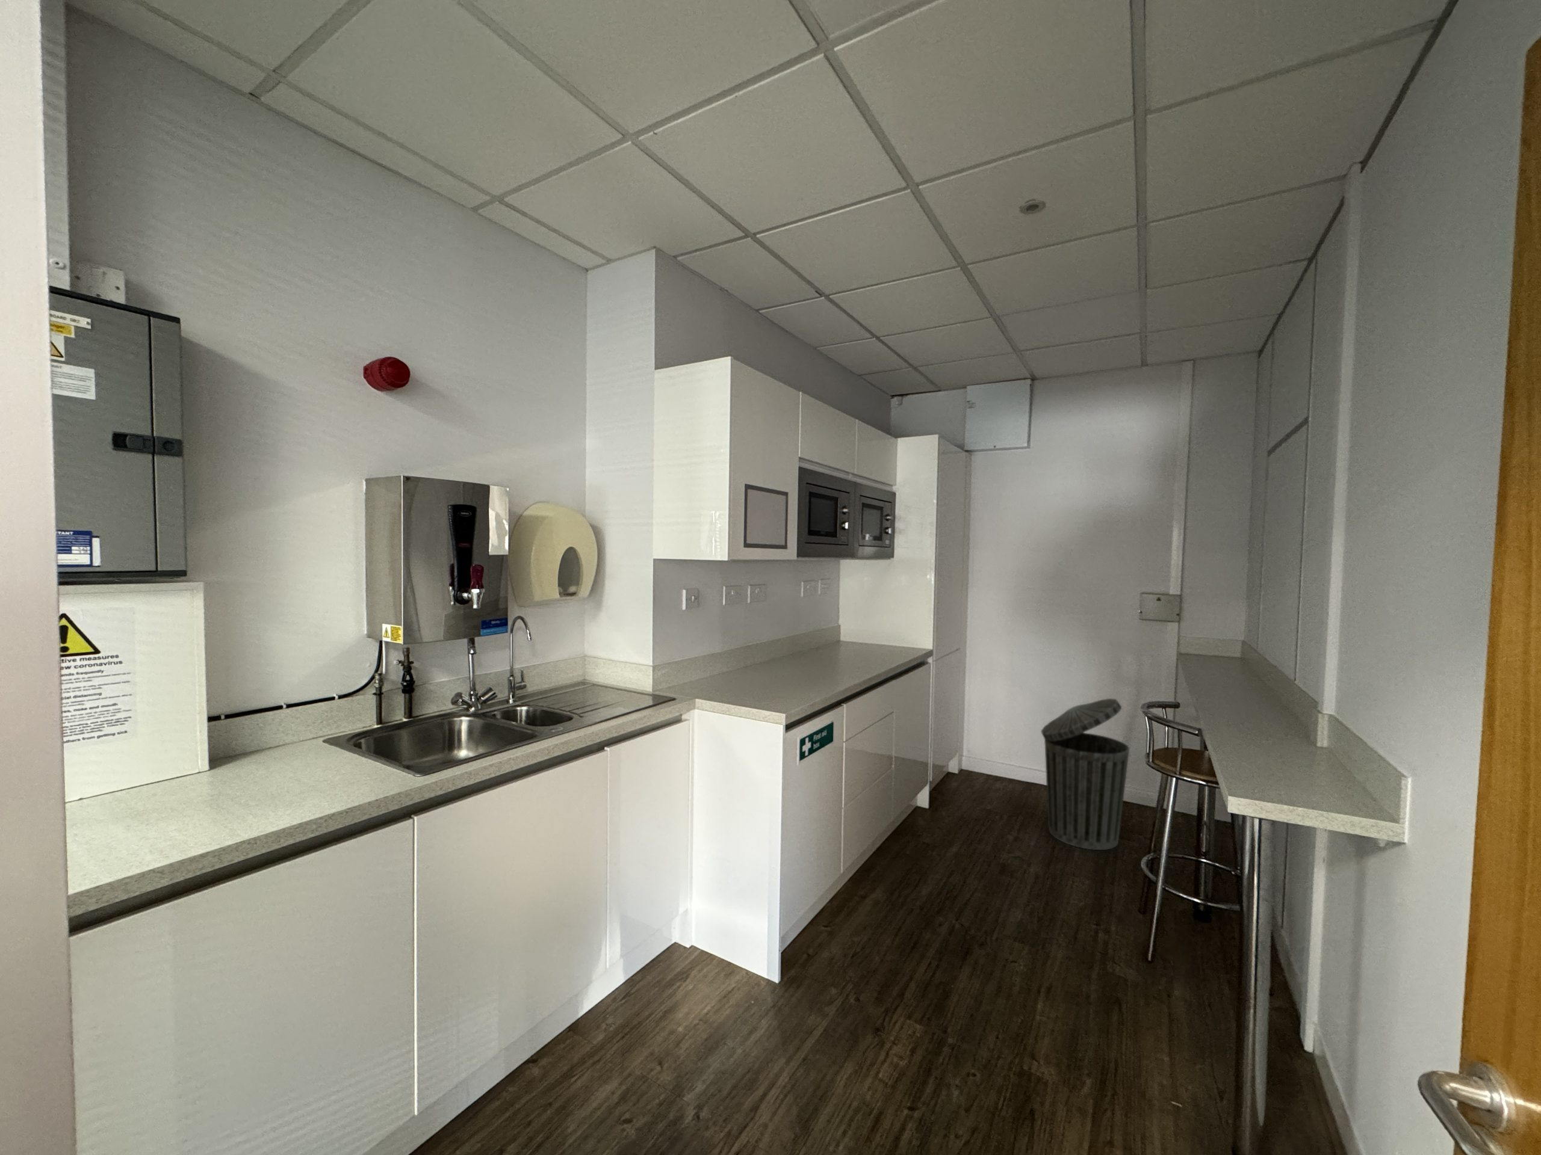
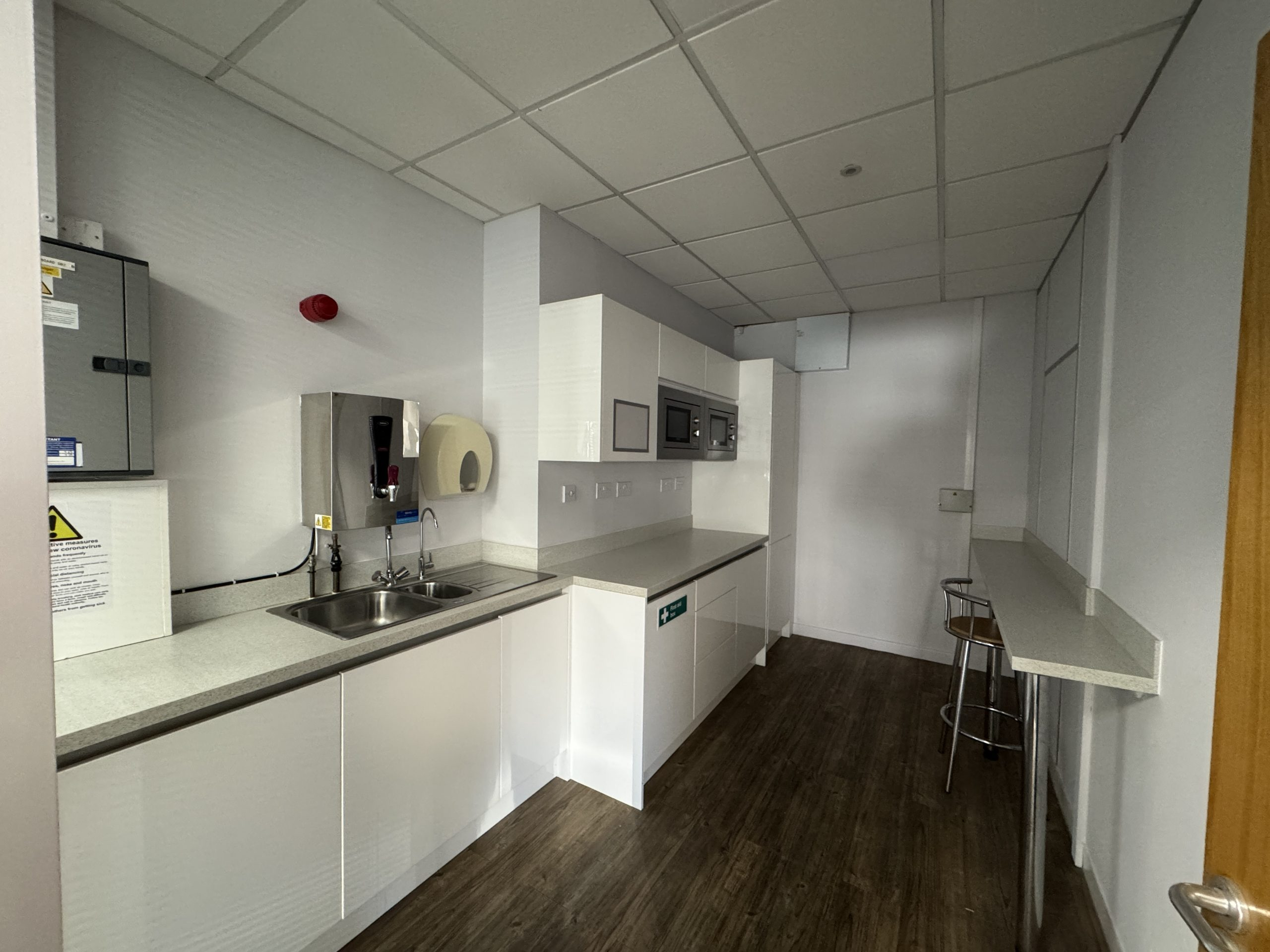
- trash can [1040,698,1130,850]
